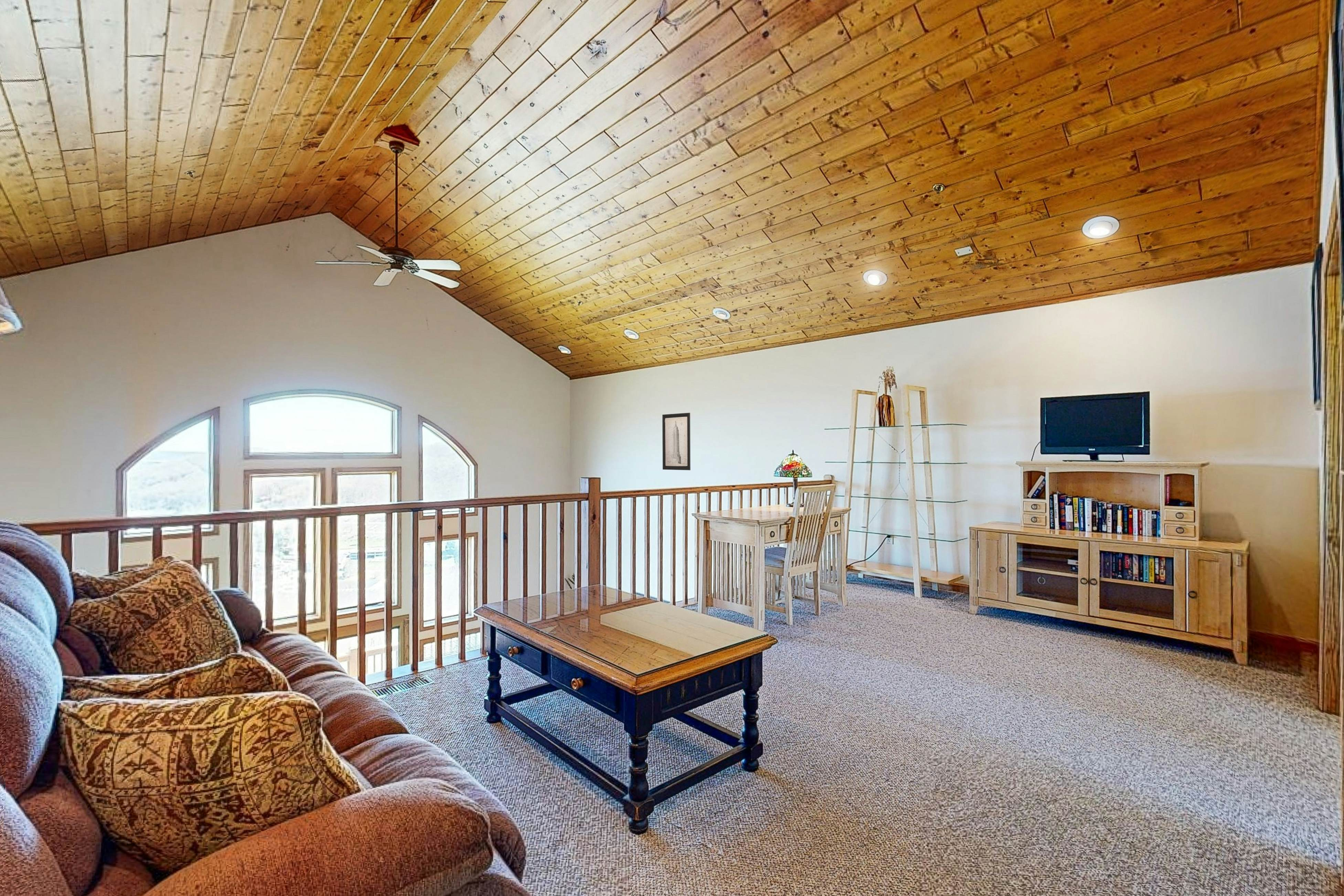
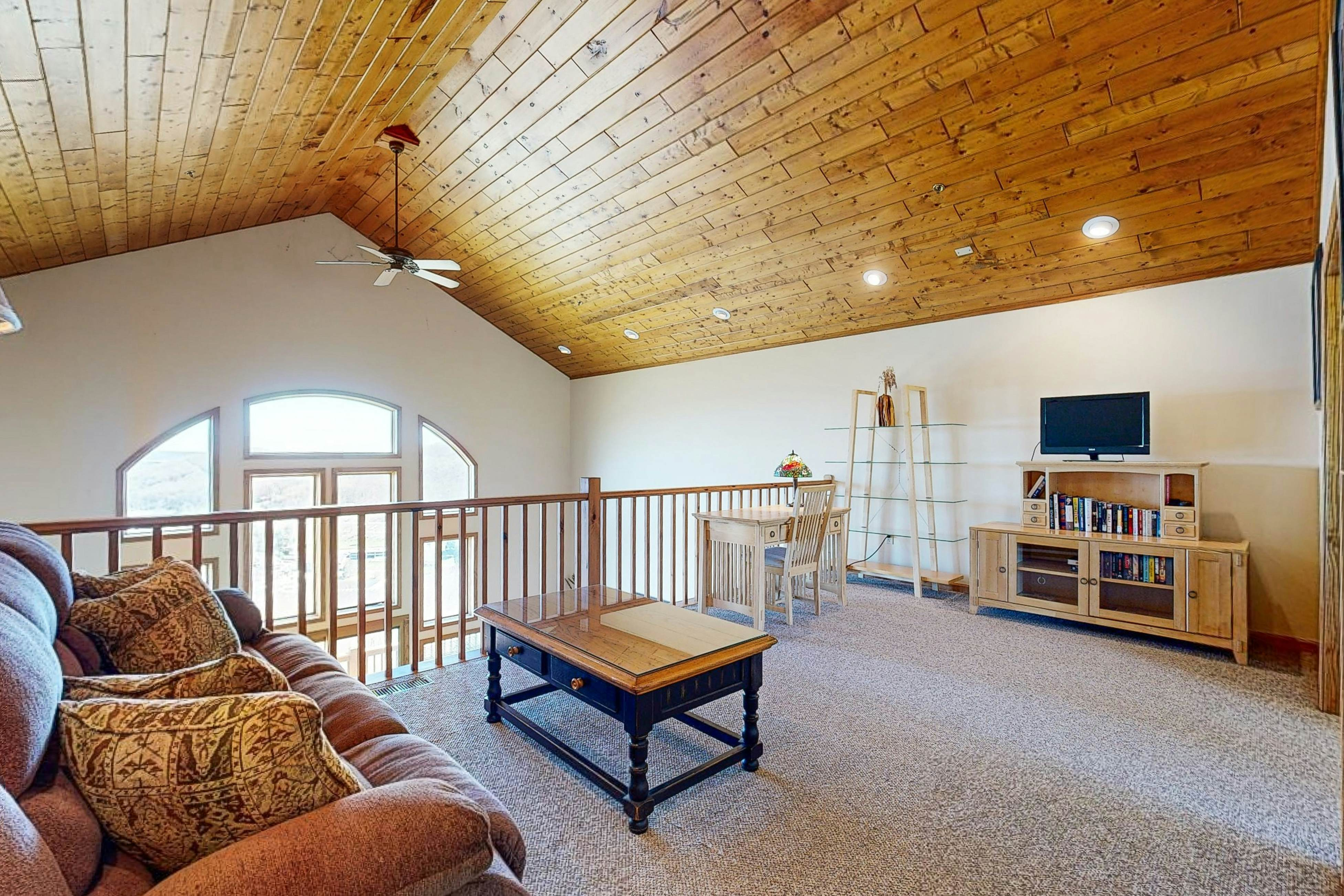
- wall art [662,412,691,471]
